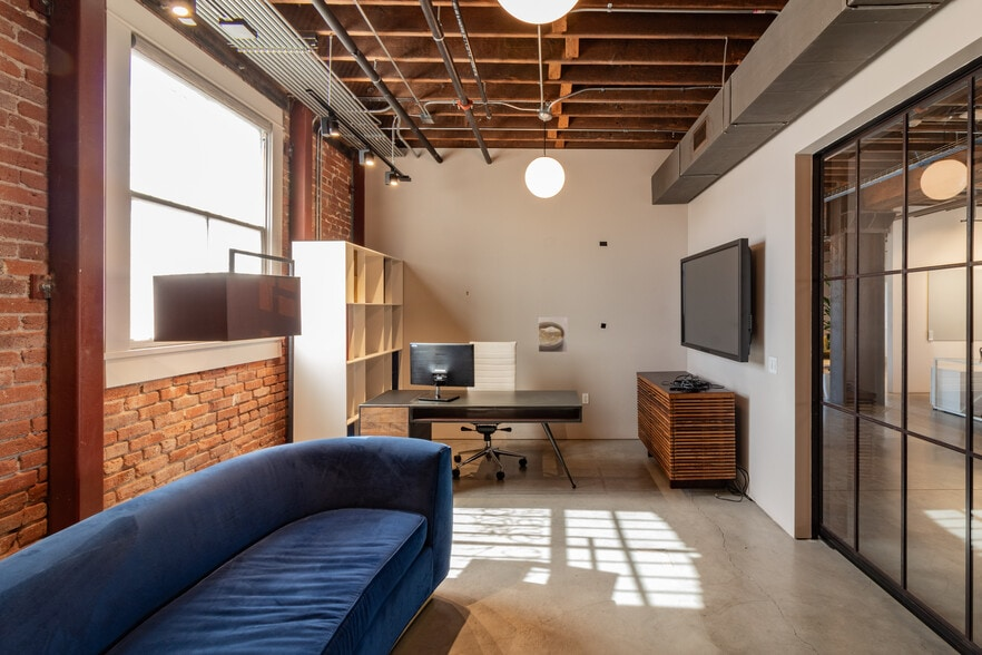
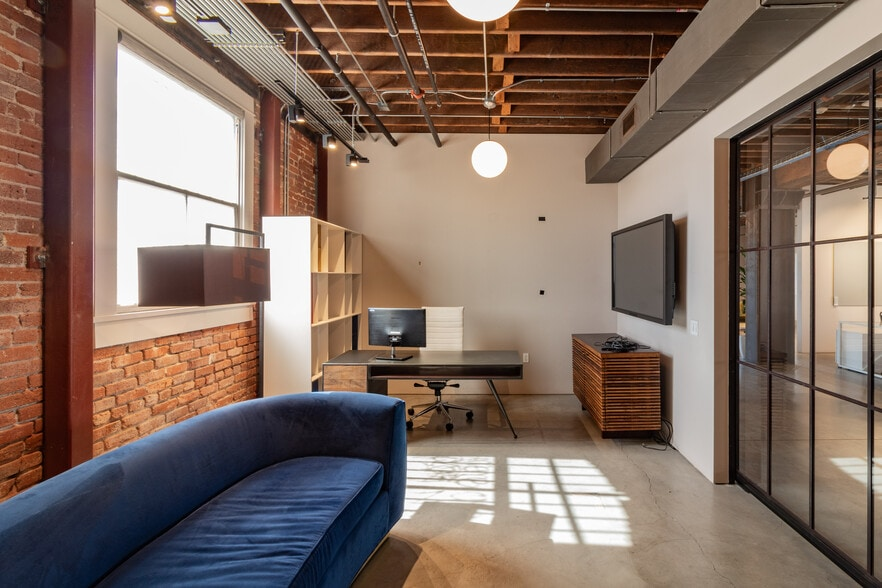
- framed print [538,316,569,353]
